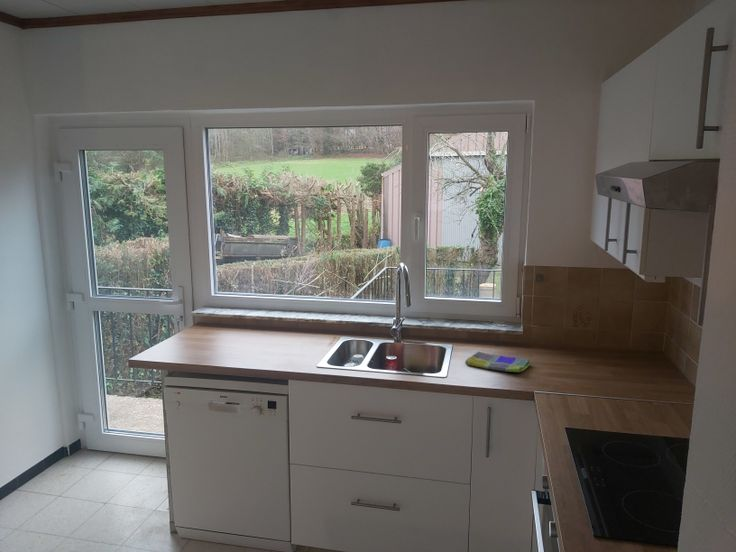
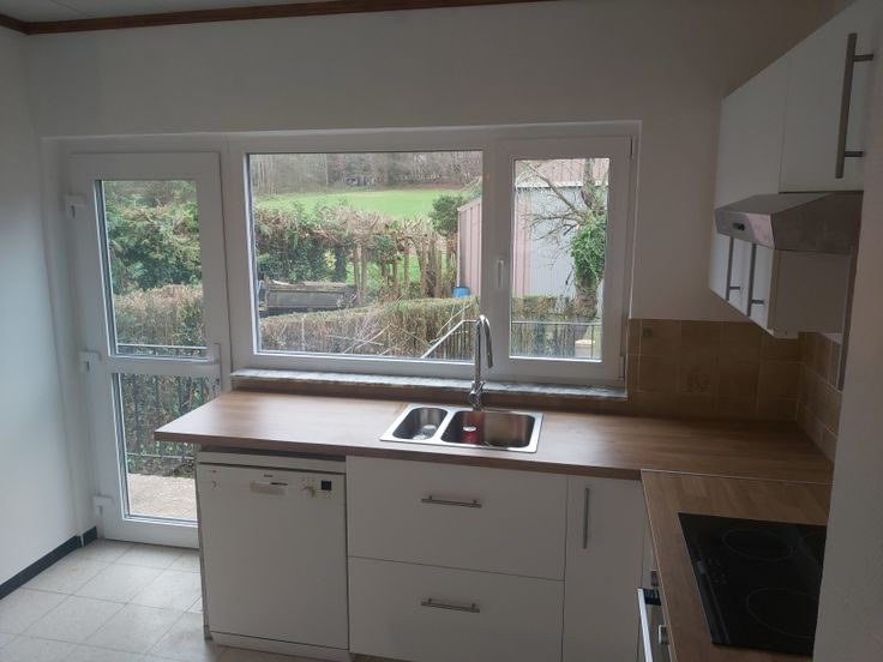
- dish towel [464,351,533,373]
